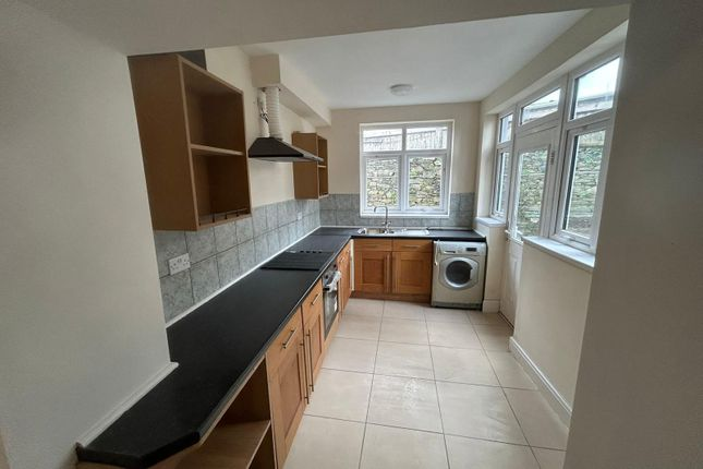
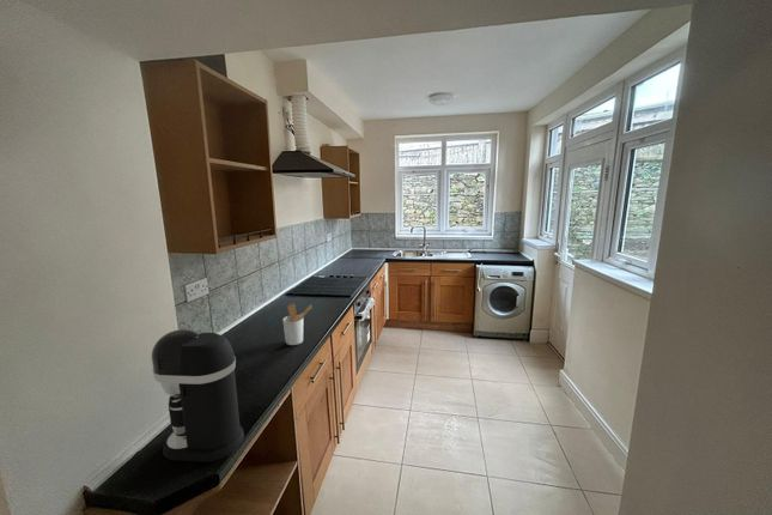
+ coffee maker [151,328,245,463]
+ utensil holder [281,303,312,346]
